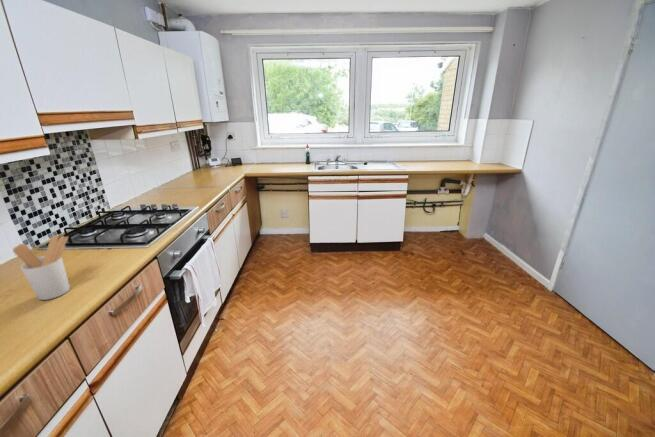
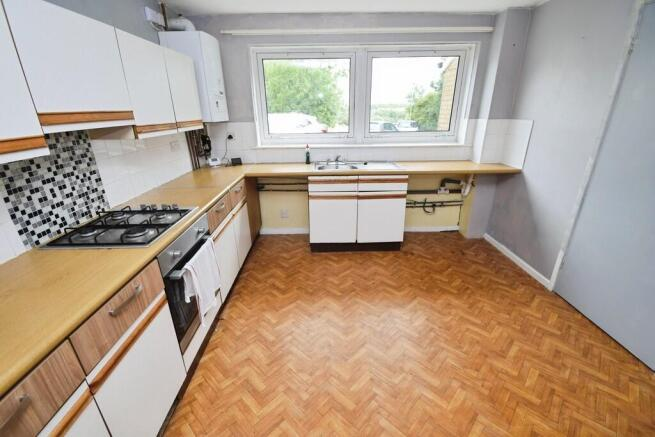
- utensil holder [12,234,71,301]
